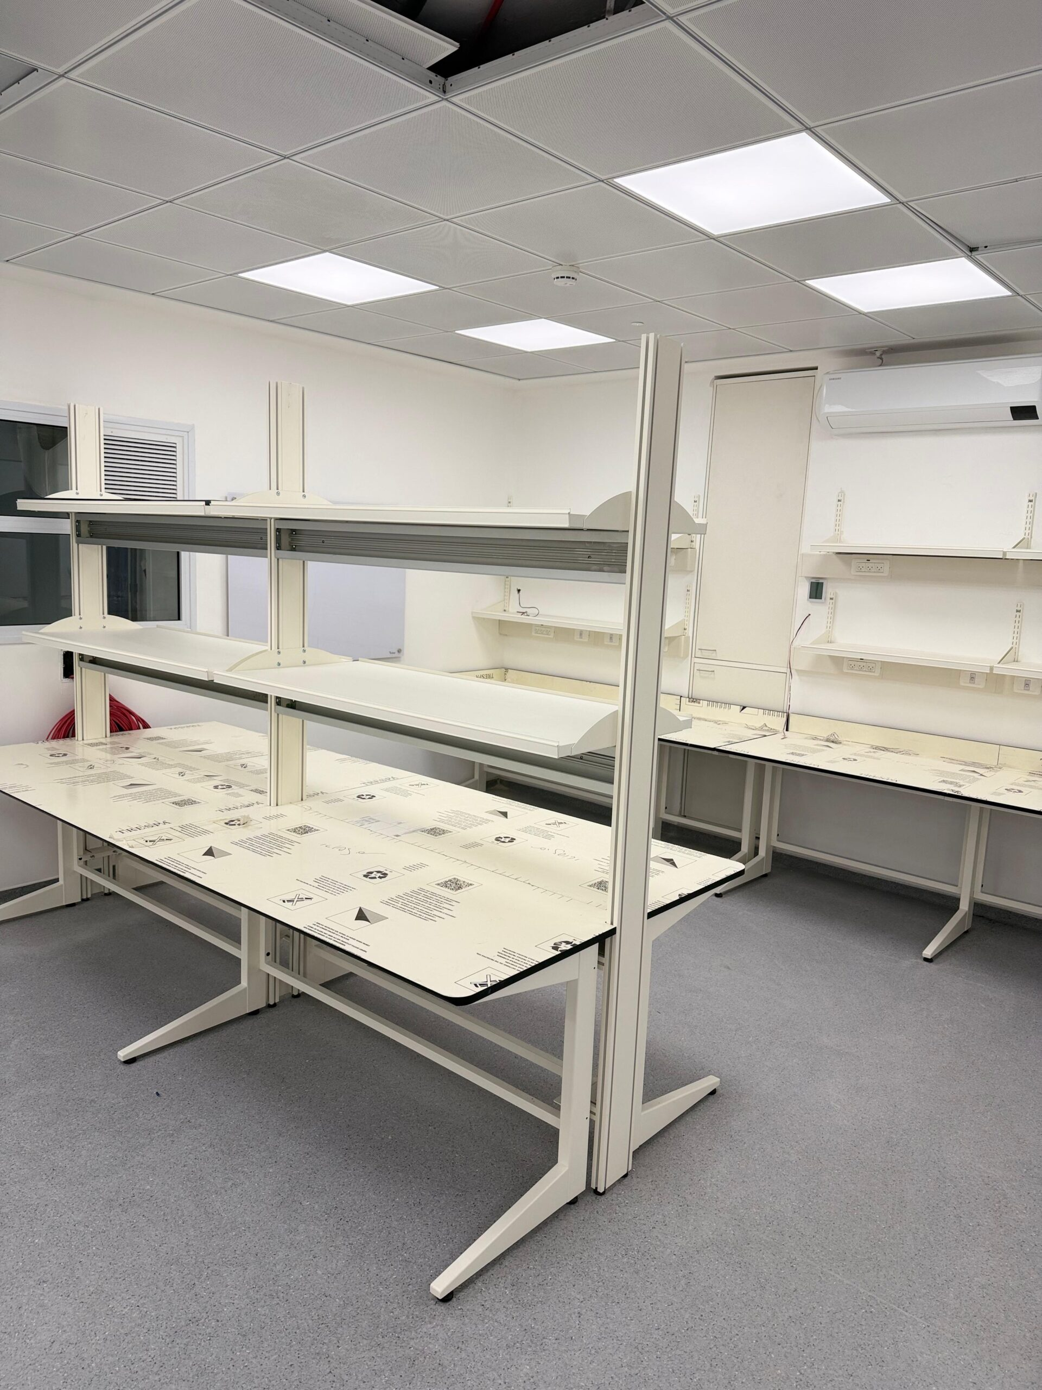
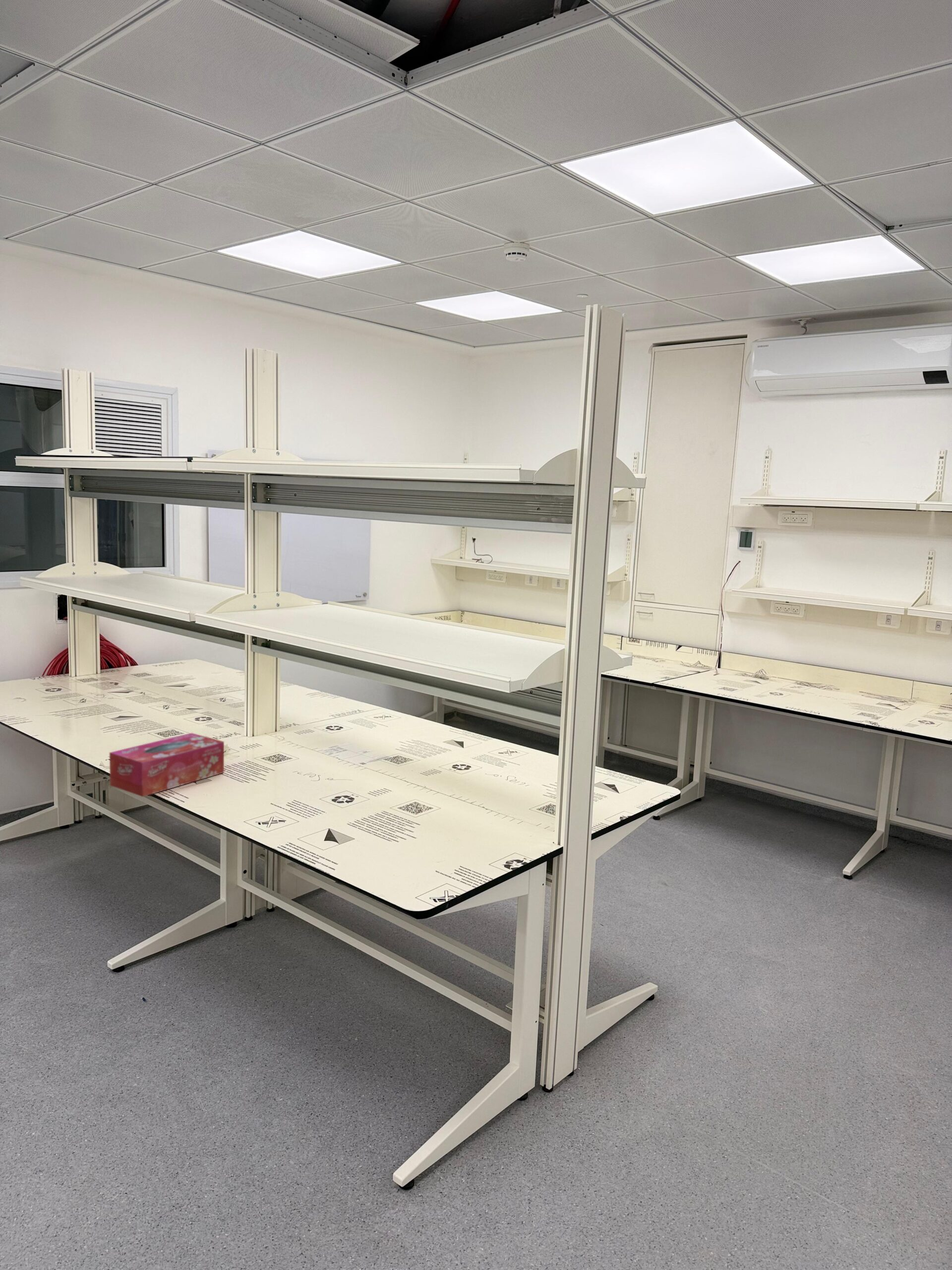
+ tissue box [109,732,225,797]
